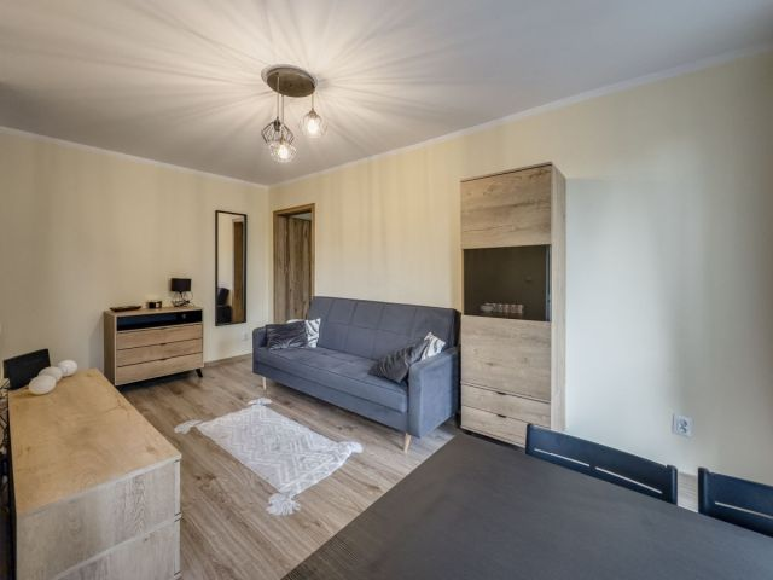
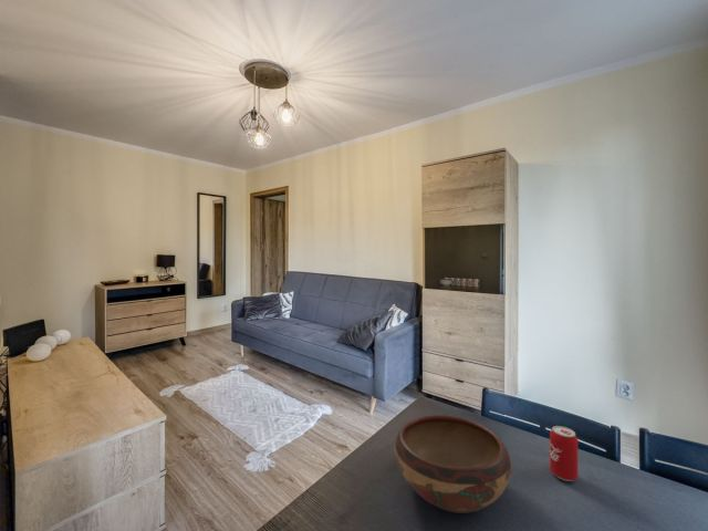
+ decorative bowl [394,414,512,514]
+ beverage can [549,425,579,482]
